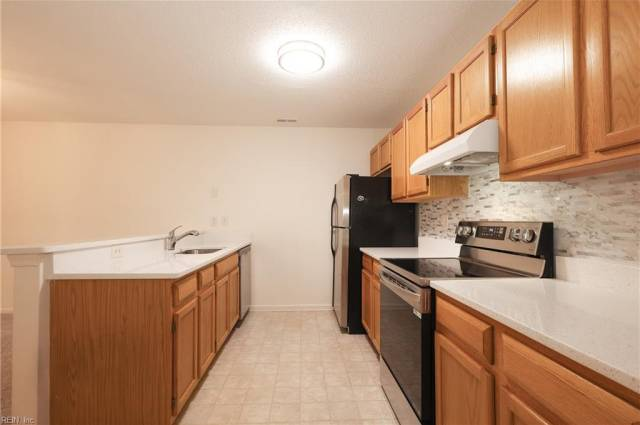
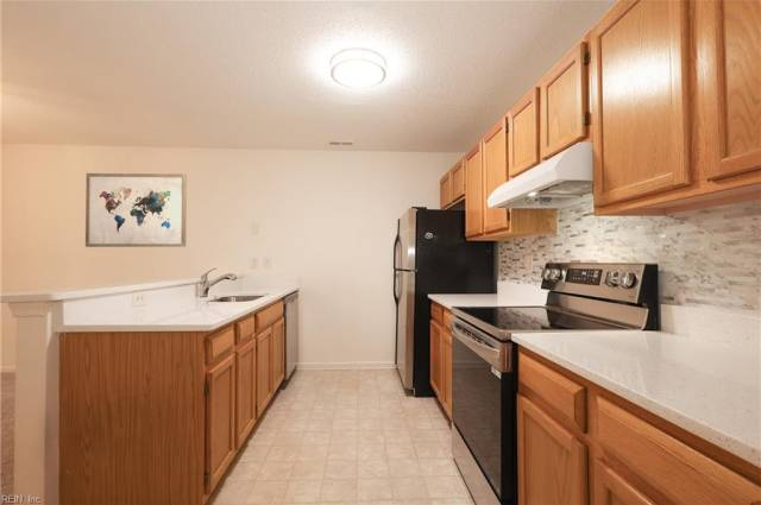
+ wall art [84,172,188,248]
